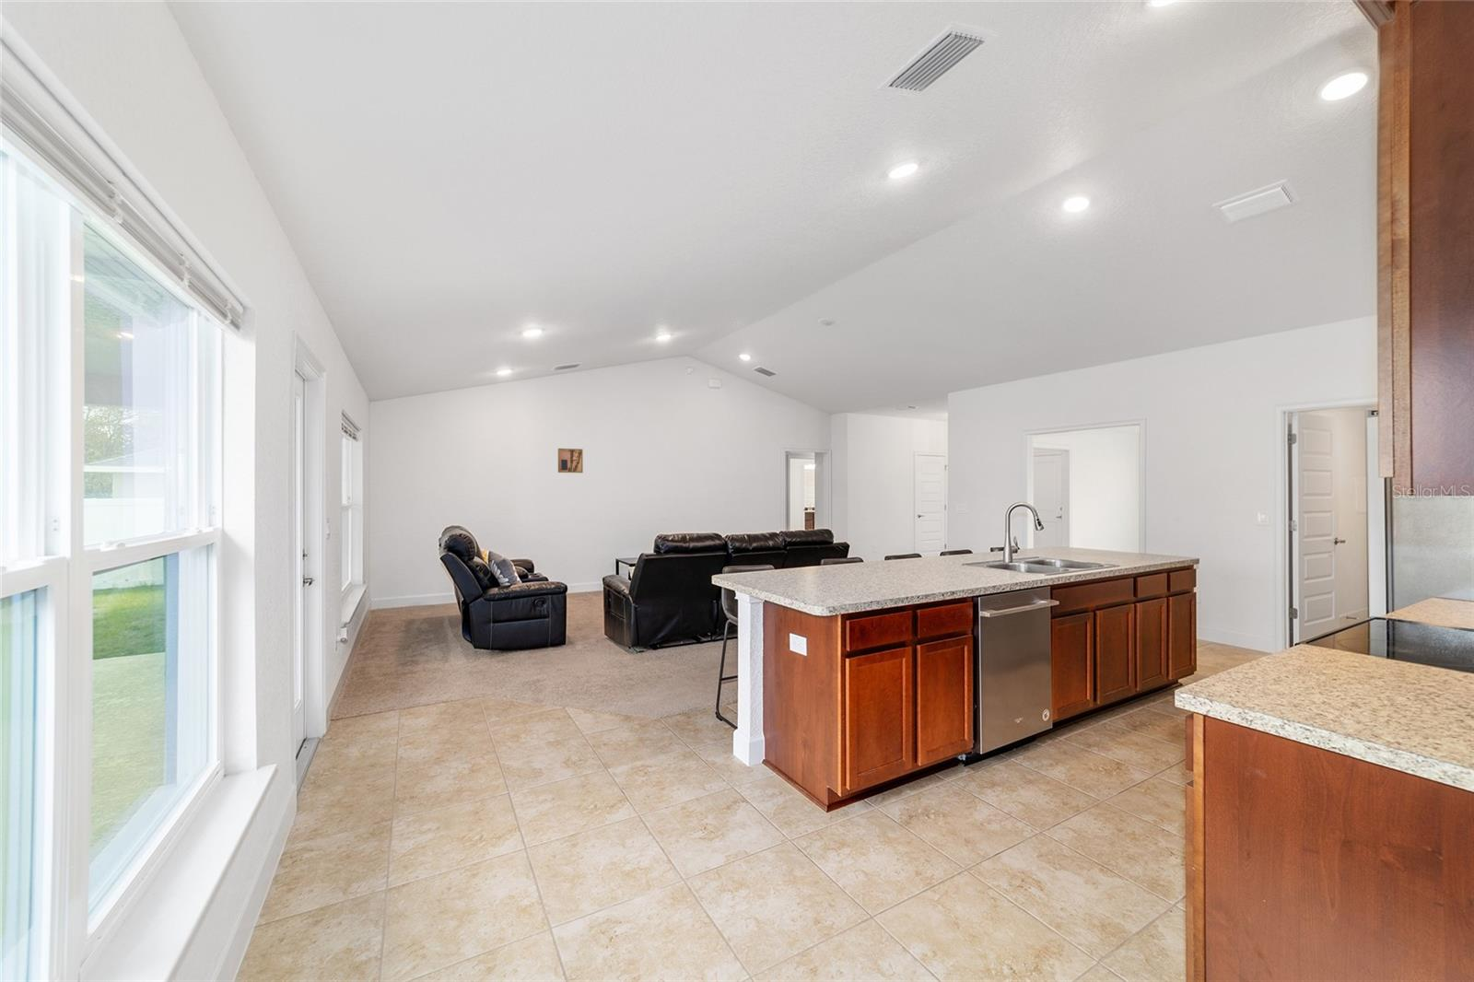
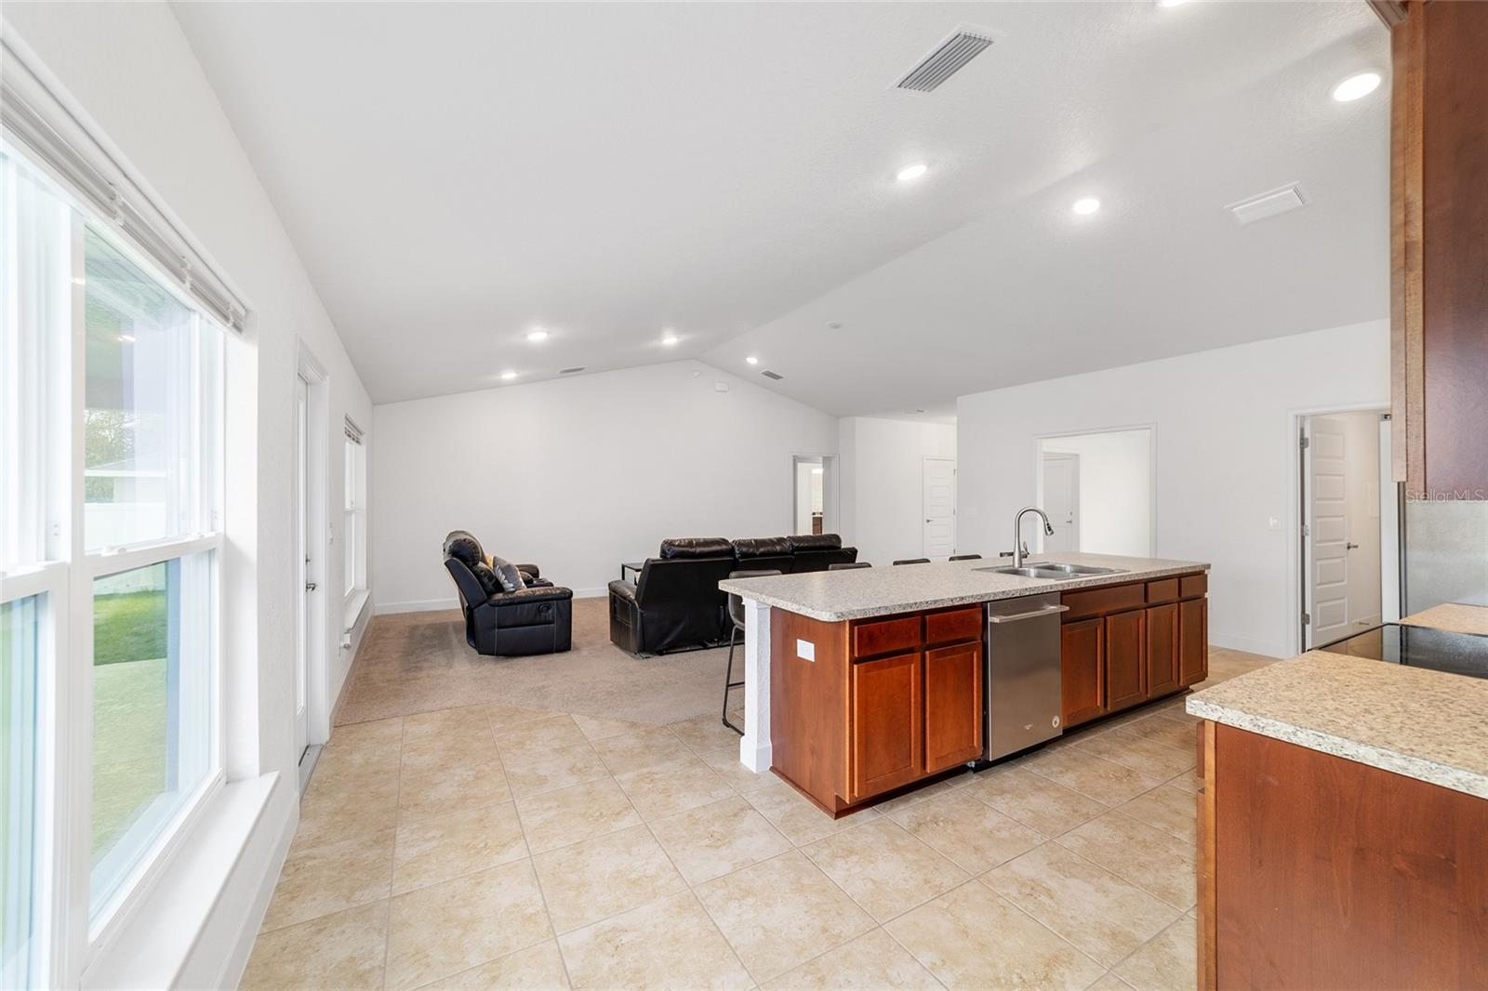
- wall art [558,447,584,473]
